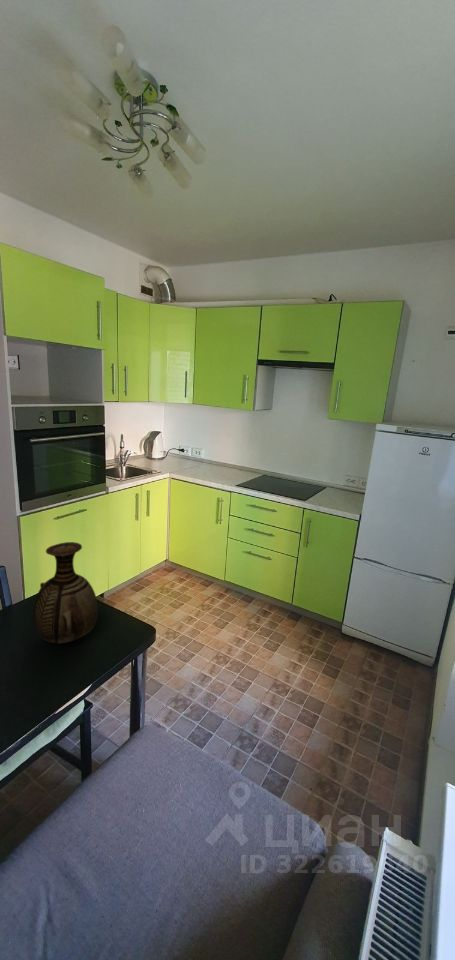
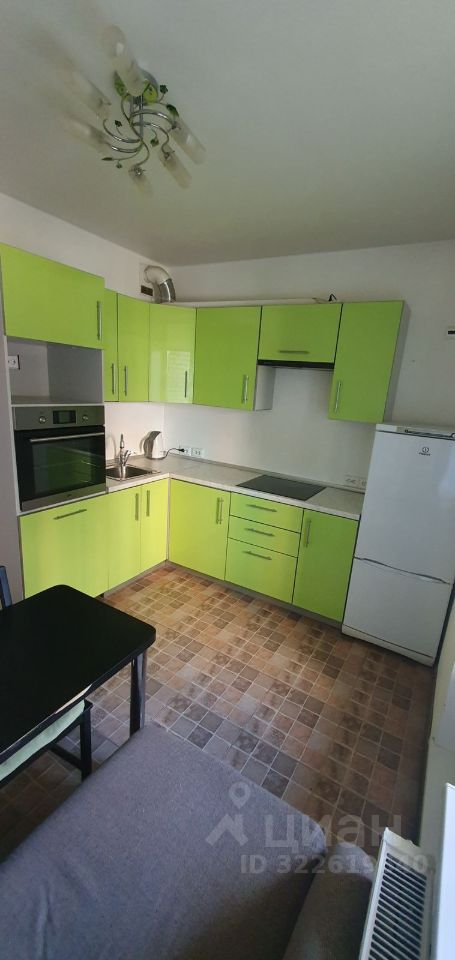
- vase [33,541,99,645]
